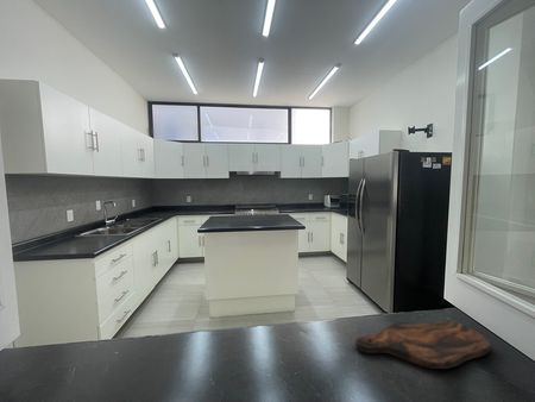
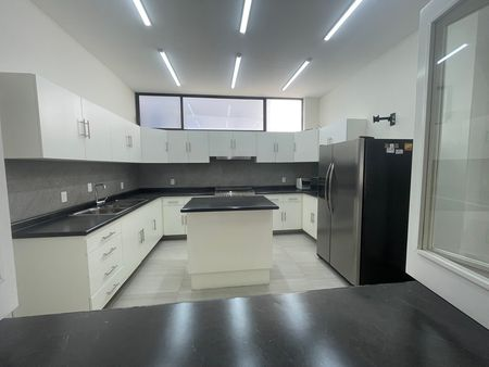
- cutting board [354,320,491,370]
